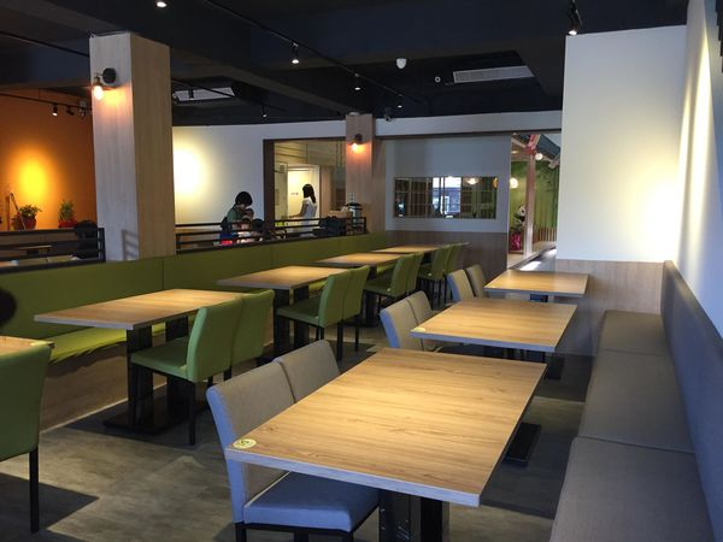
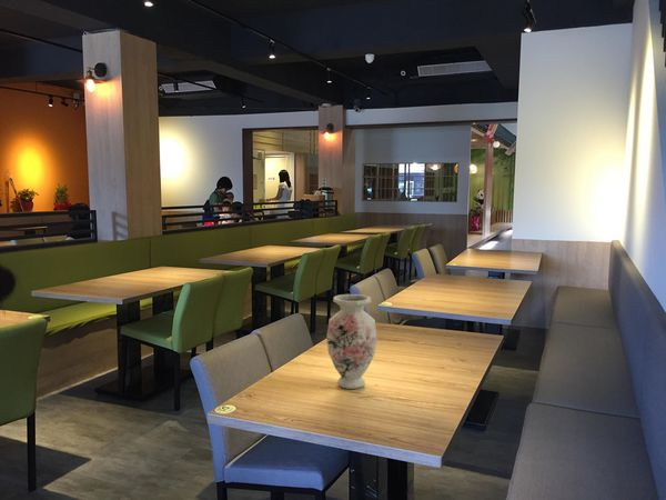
+ vase [325,293,379,390]
